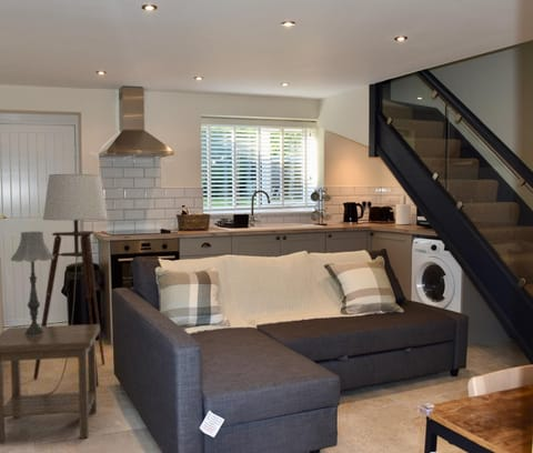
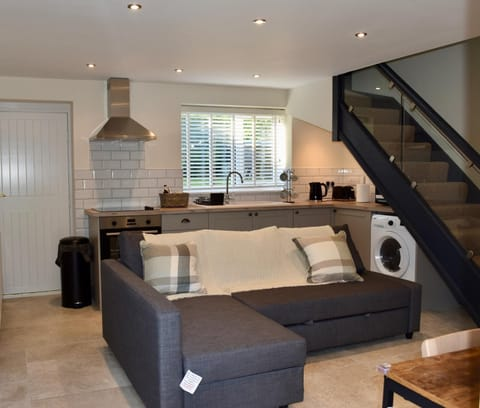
- floor lamp [32,173,109,394]
- side table [0,323,101,445]
- table lamp [10,231,54,336]
